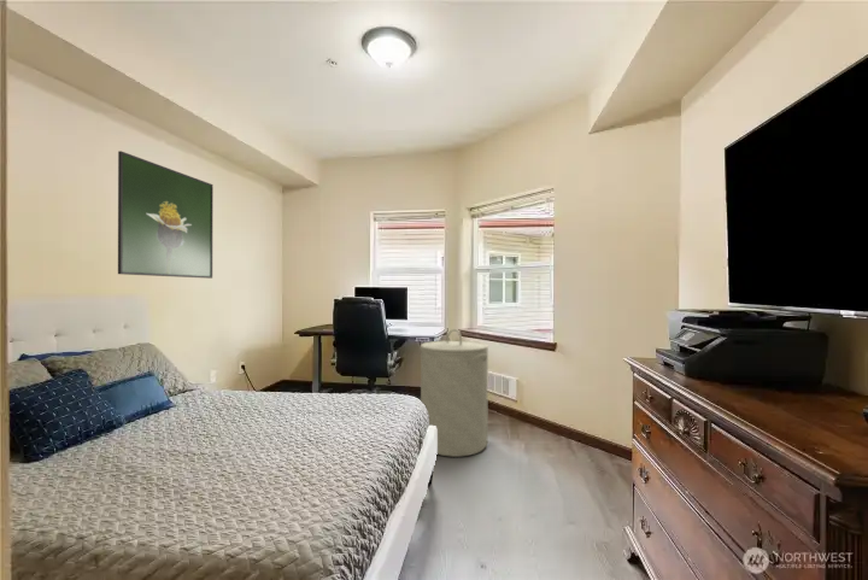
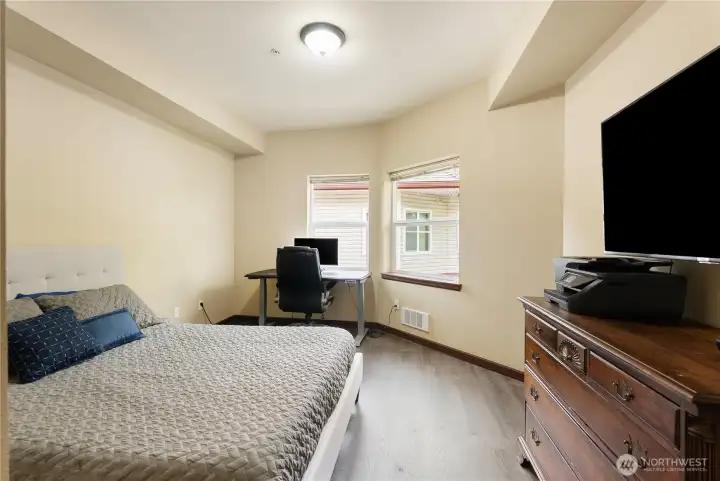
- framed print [117,150,215,280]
- laundry hamper [420,328,489,458]
